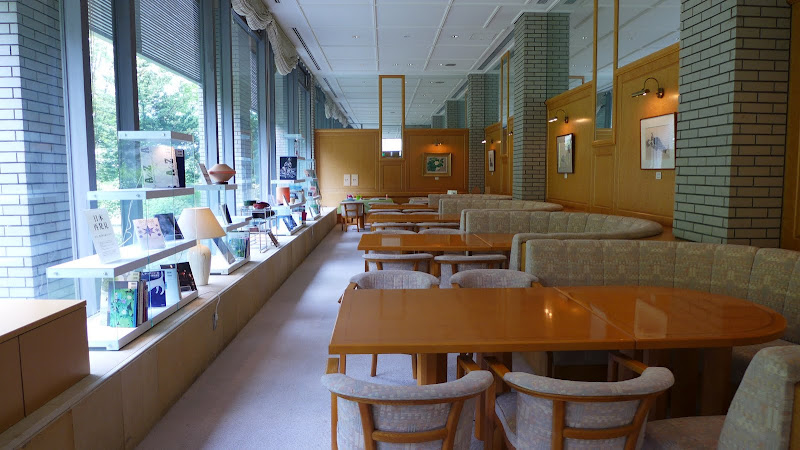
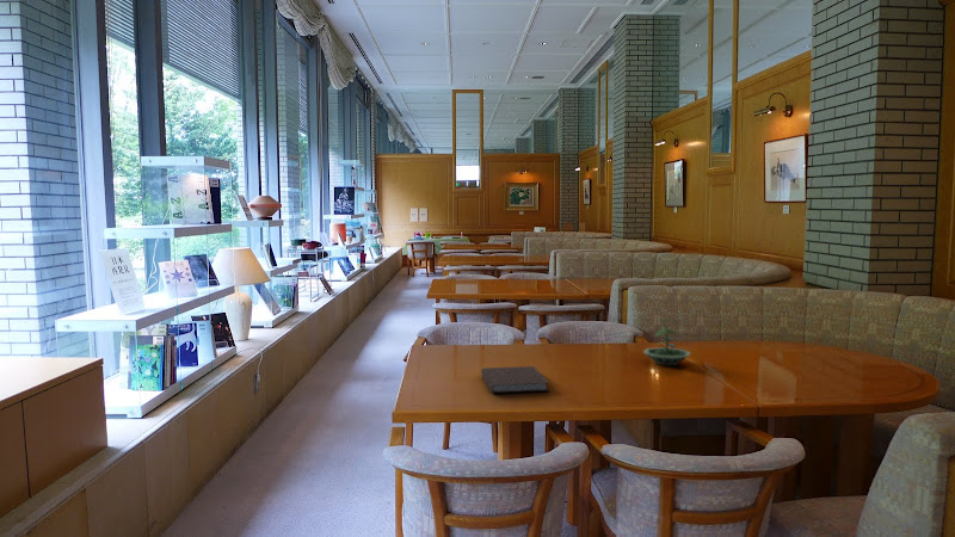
+ notebook [480,365,550,394]
+ terrarium [642,317,692,368]
